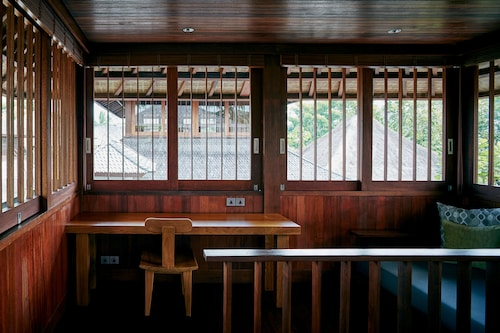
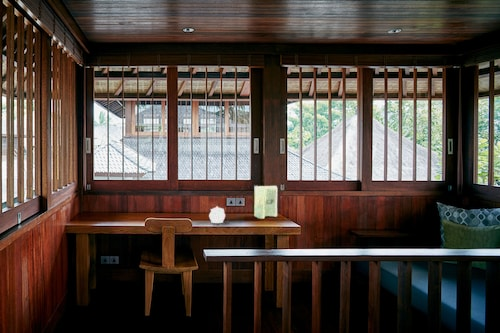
+ book [253,185,278,220]
+ teapot [208,205,226,224]
